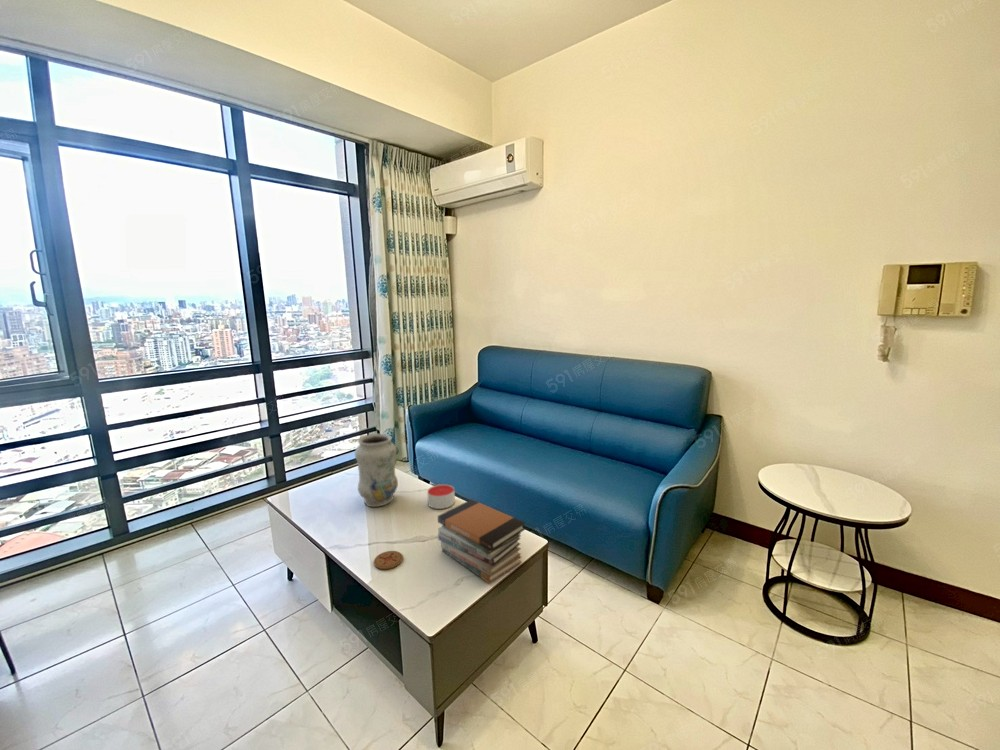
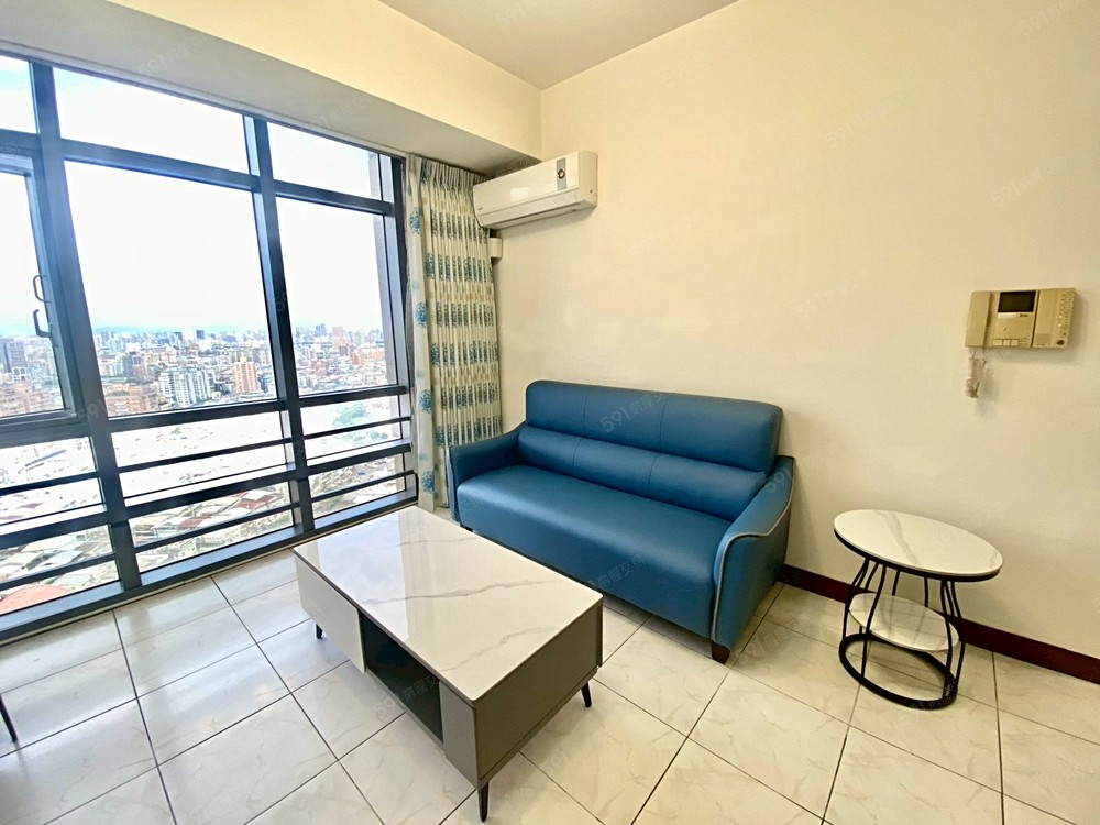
- candle [426,483,456,510]
- vase [354,433,399,508]
- book stack [437,498,526,584]
- coaster [373,550,404,570]
